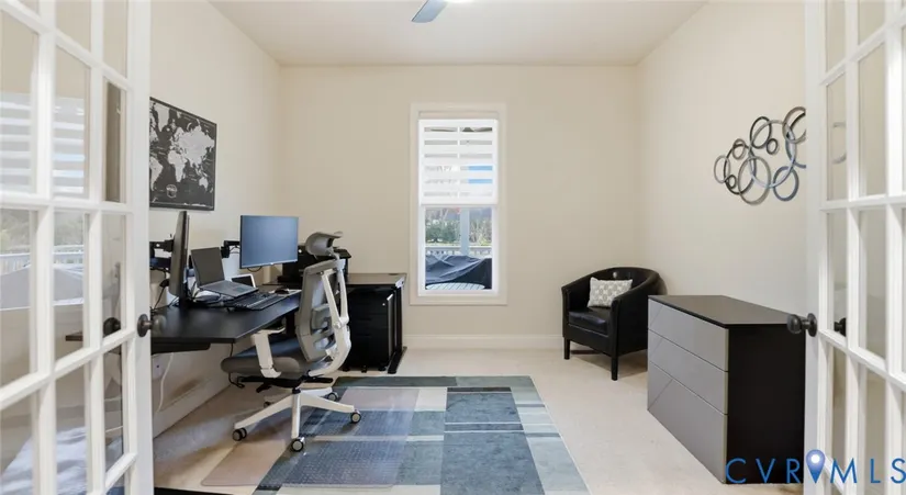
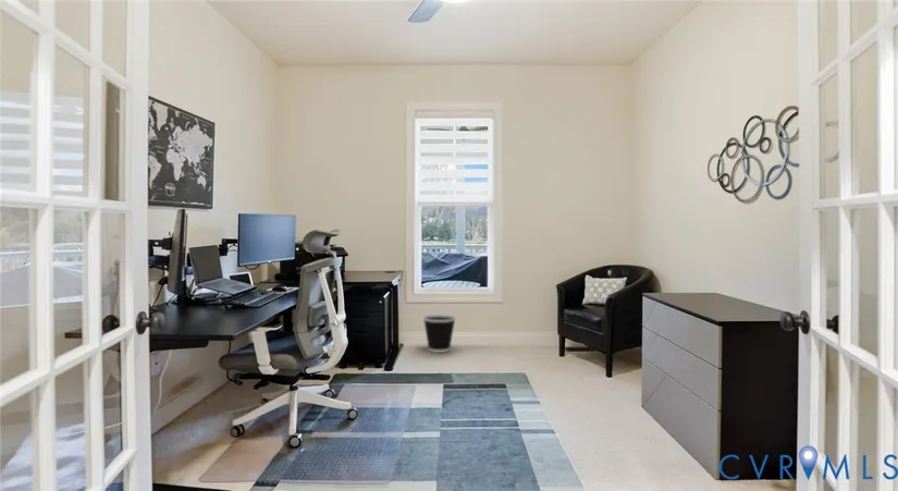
+ wastebasket [422,314,457,354]
